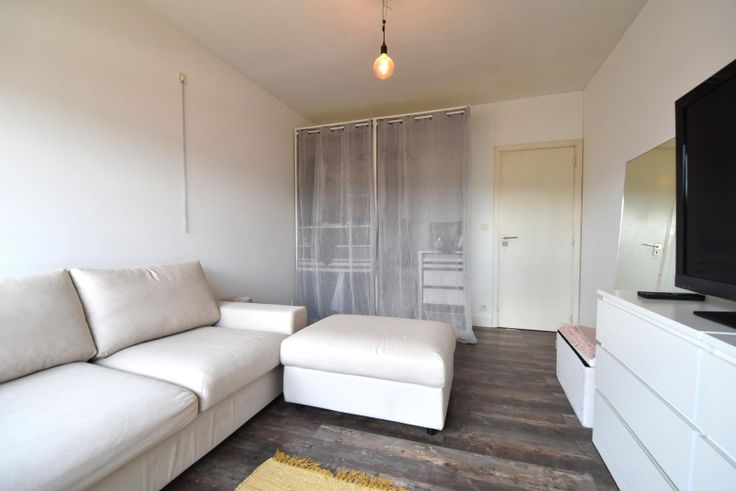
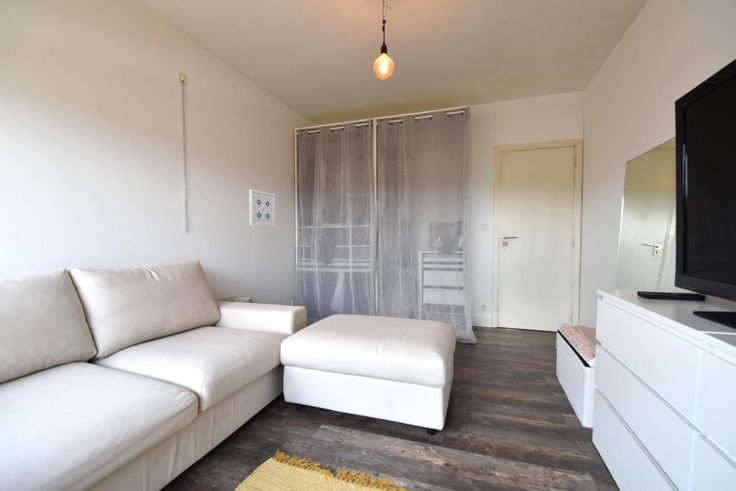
+ wall art [248,188,276,228]
